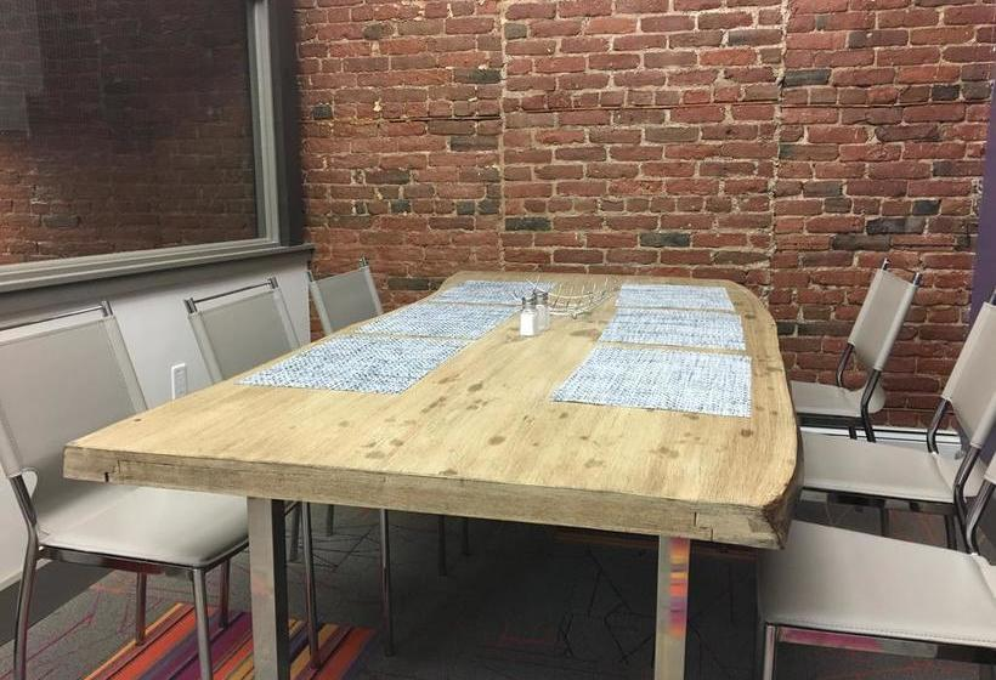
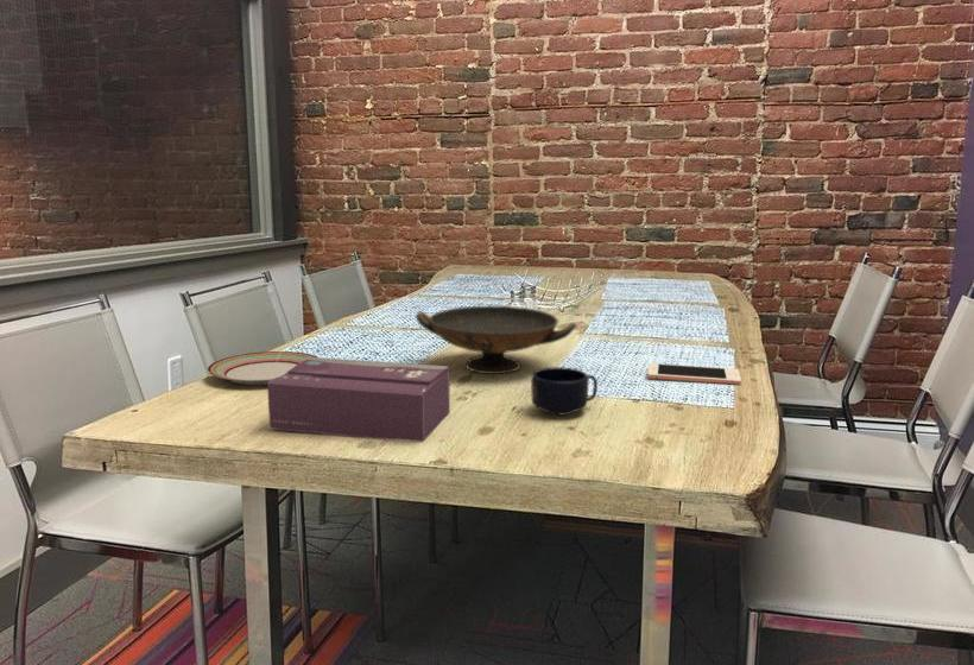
+ tissue box [266,356,451,443]
+ mug [530,366,599,416]
+ decorative bowl [415,304,577,375]
+ cell phone [646,362,742,386]
+ plate [207,350,320,386]
